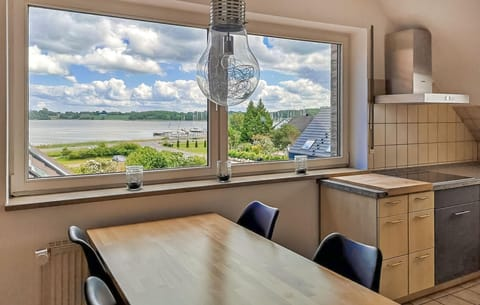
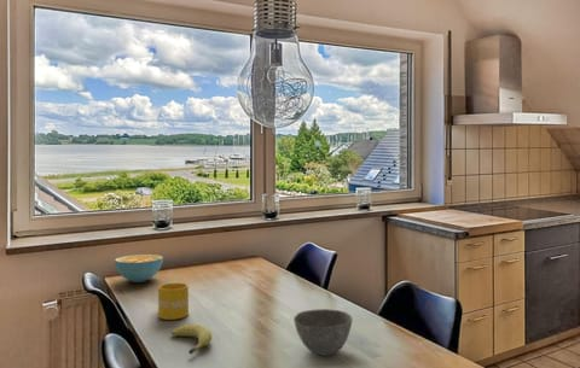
+ mug [157,281,190,321]
+ fruit [170,323,213,356]
+ bowl [292,308,354,357]
+ cereal bowl [114,253,164,284]
